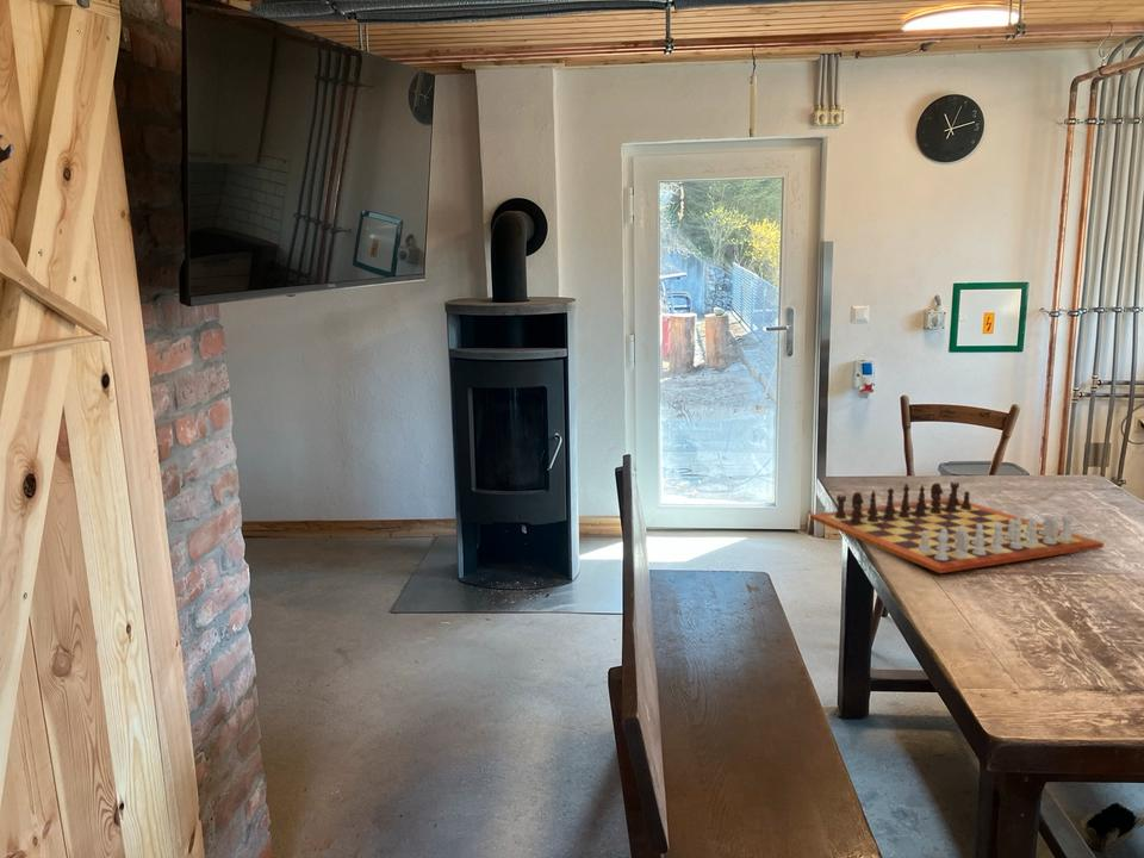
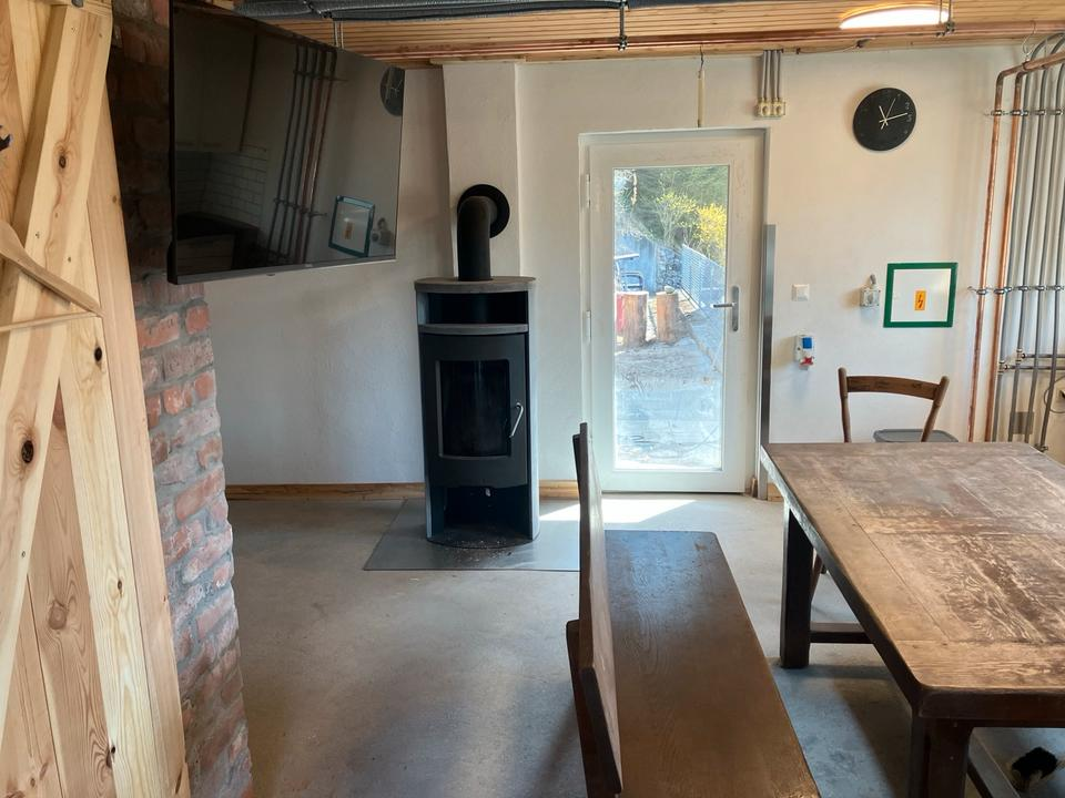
- chess set [809,480,1105,574]
